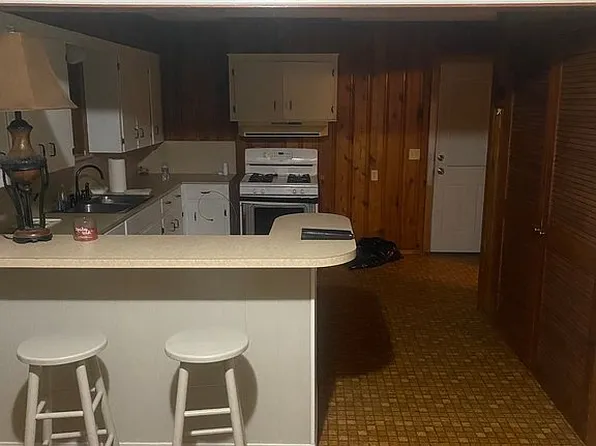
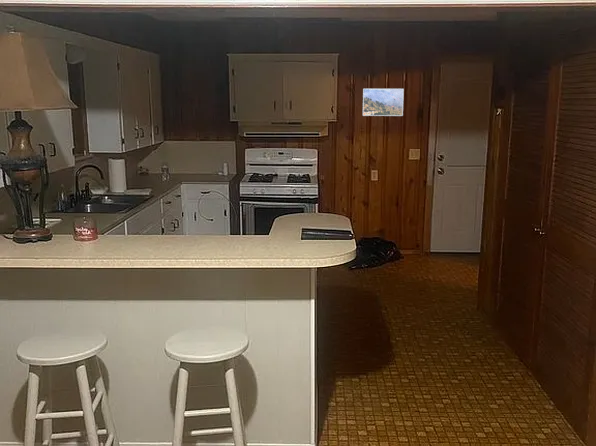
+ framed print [362,88,405,117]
